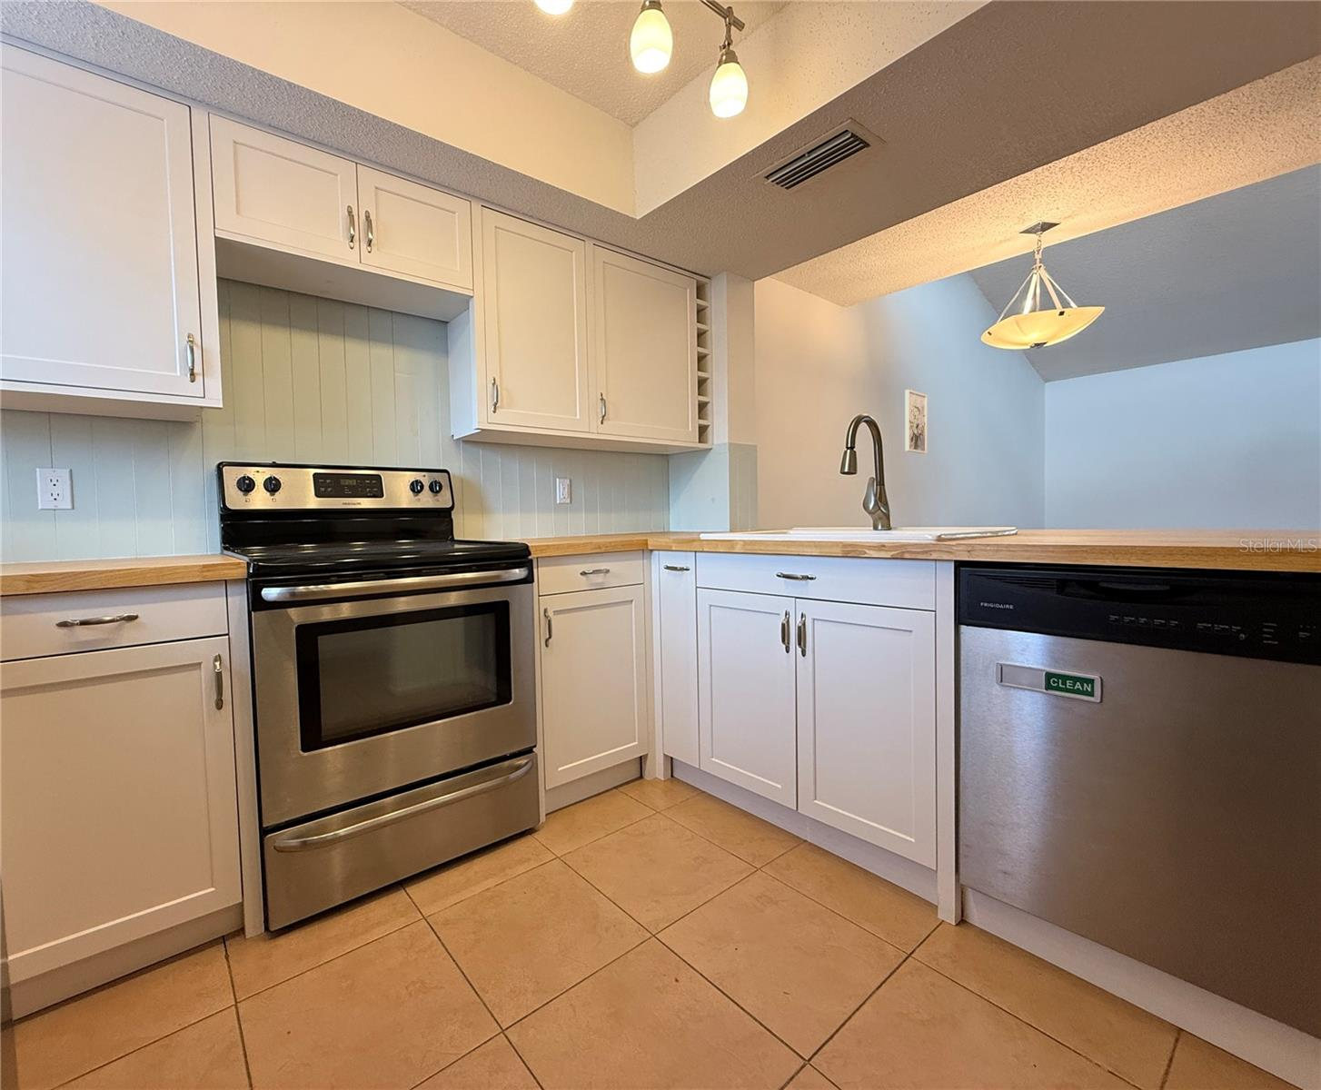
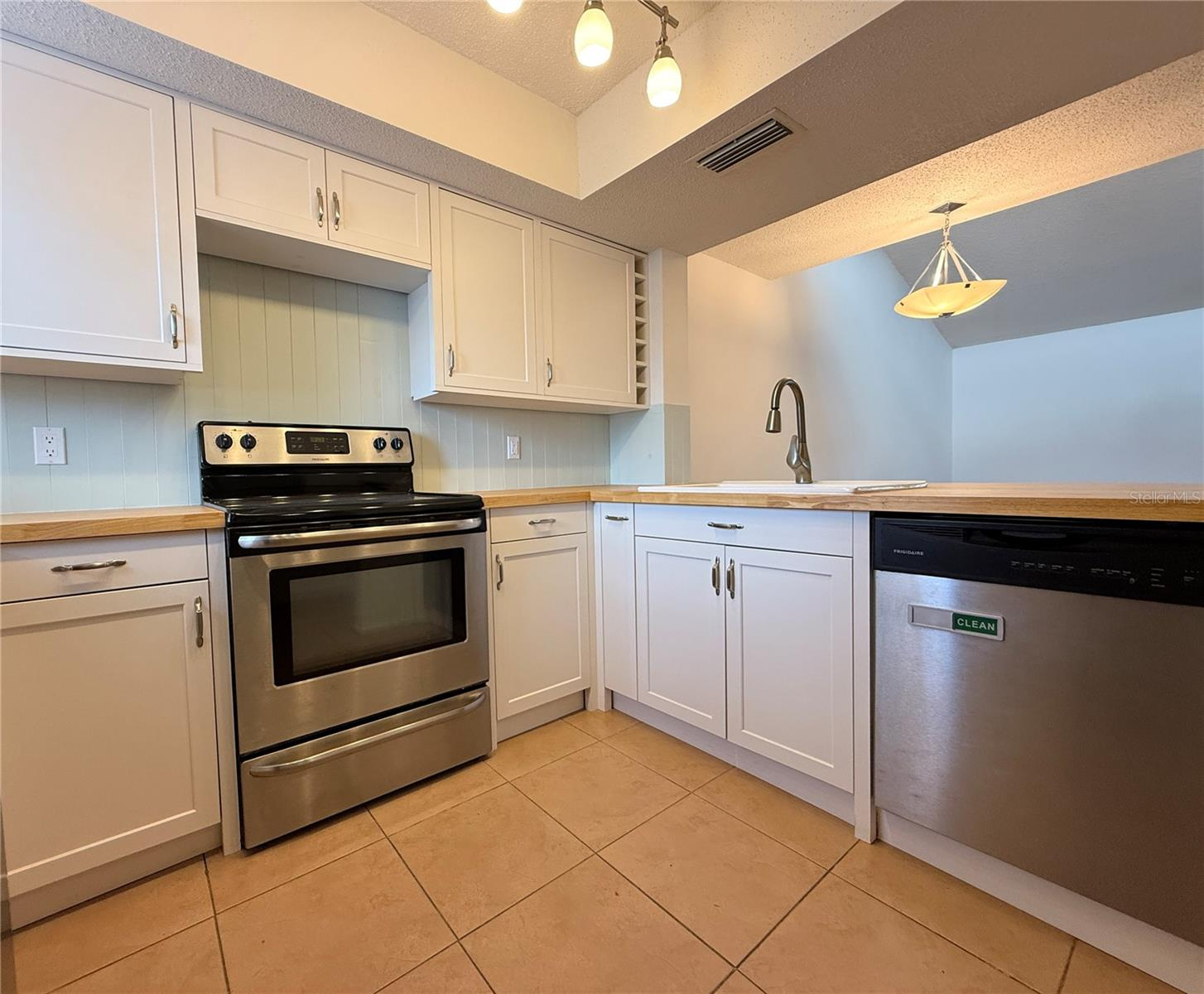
- wall art [904,389,927,454]
